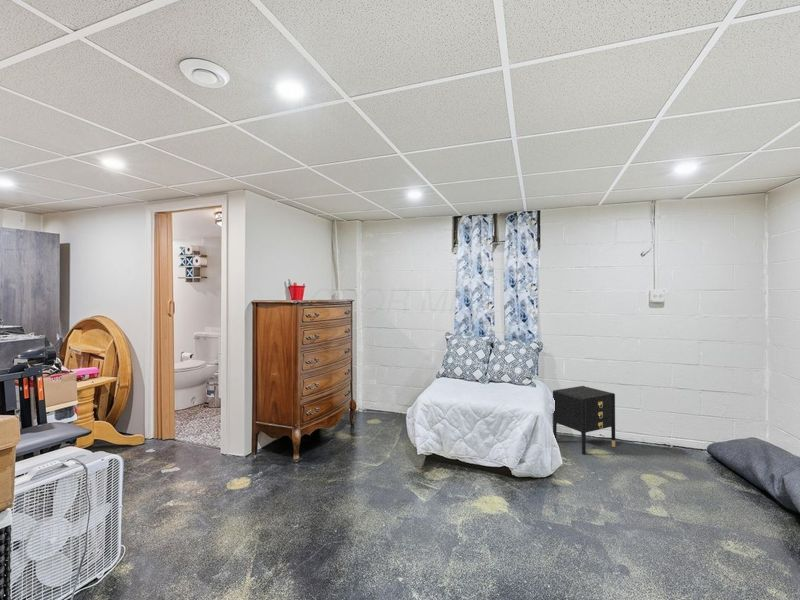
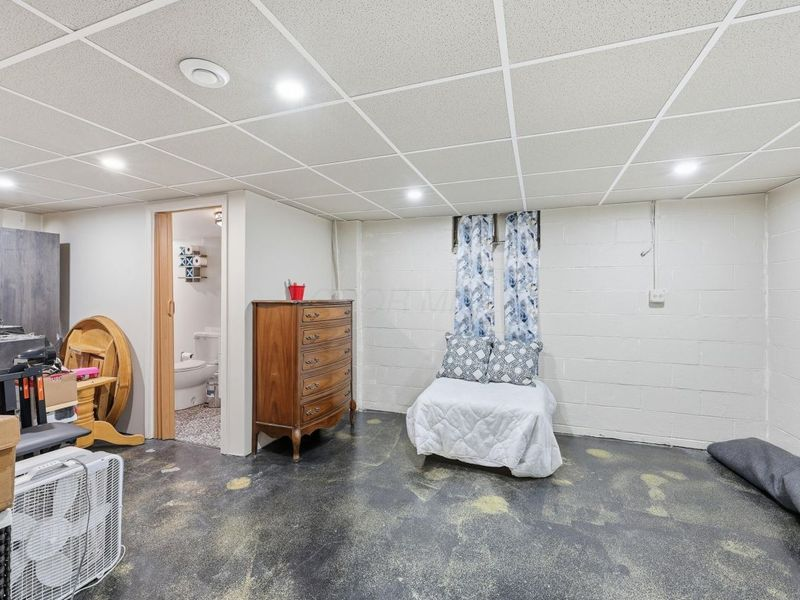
- nightstand [552,385,616,456]
